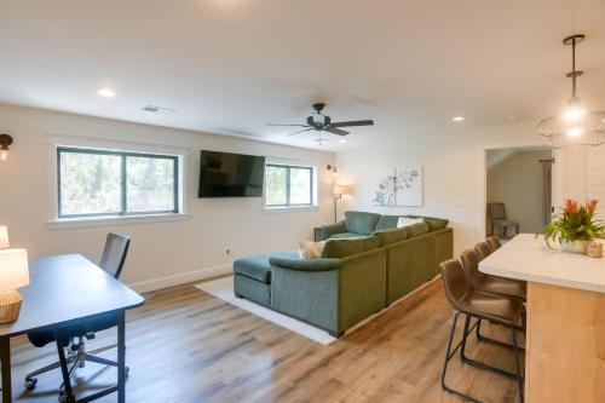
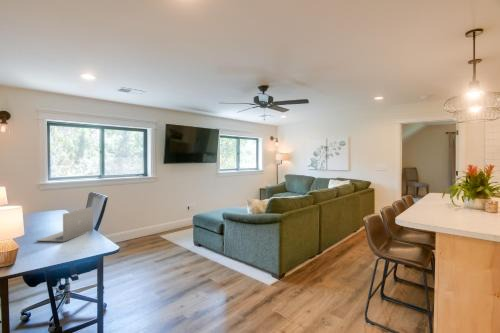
+ laptop [35,206,94,243]
